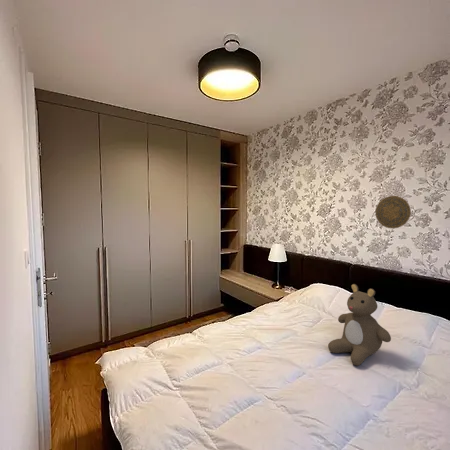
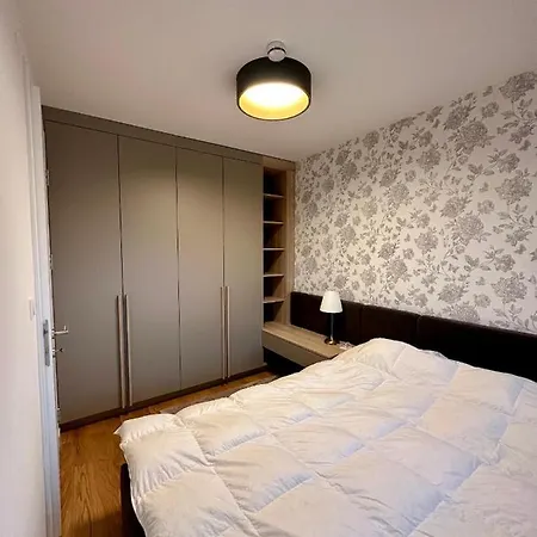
- teddy bear [327,283,392,367]
- decorative plate [374,195,412,230]
